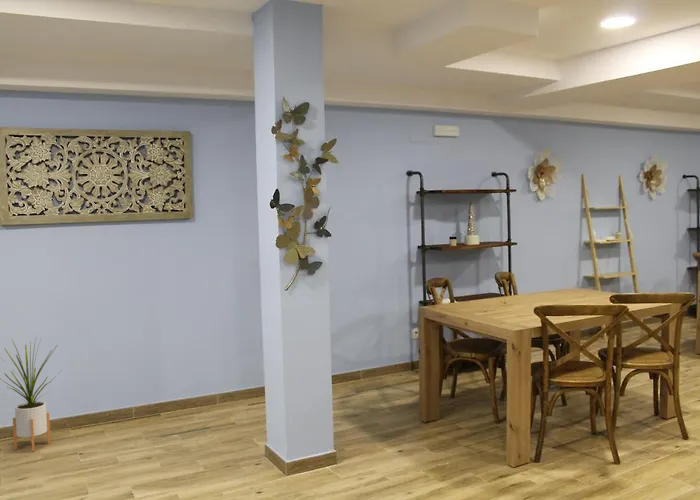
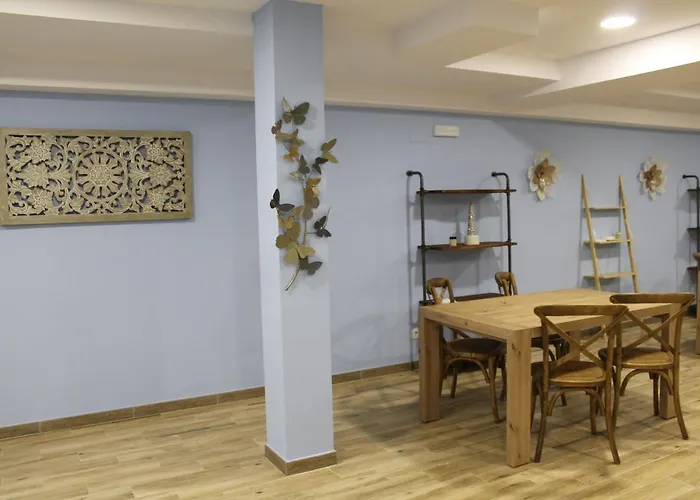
- house plant [0,335,63,452]
